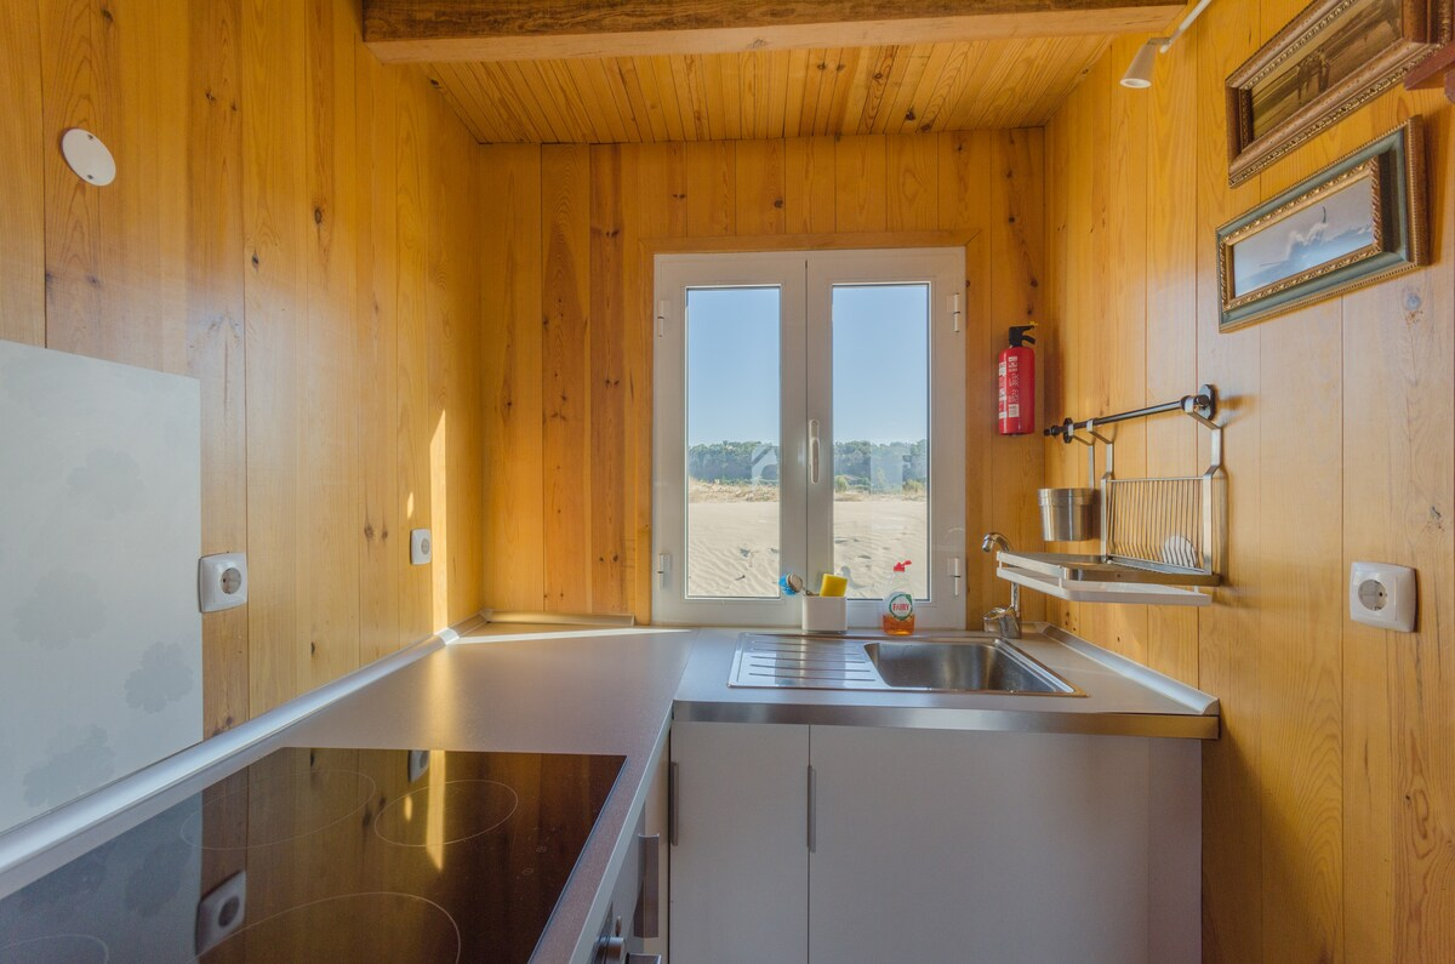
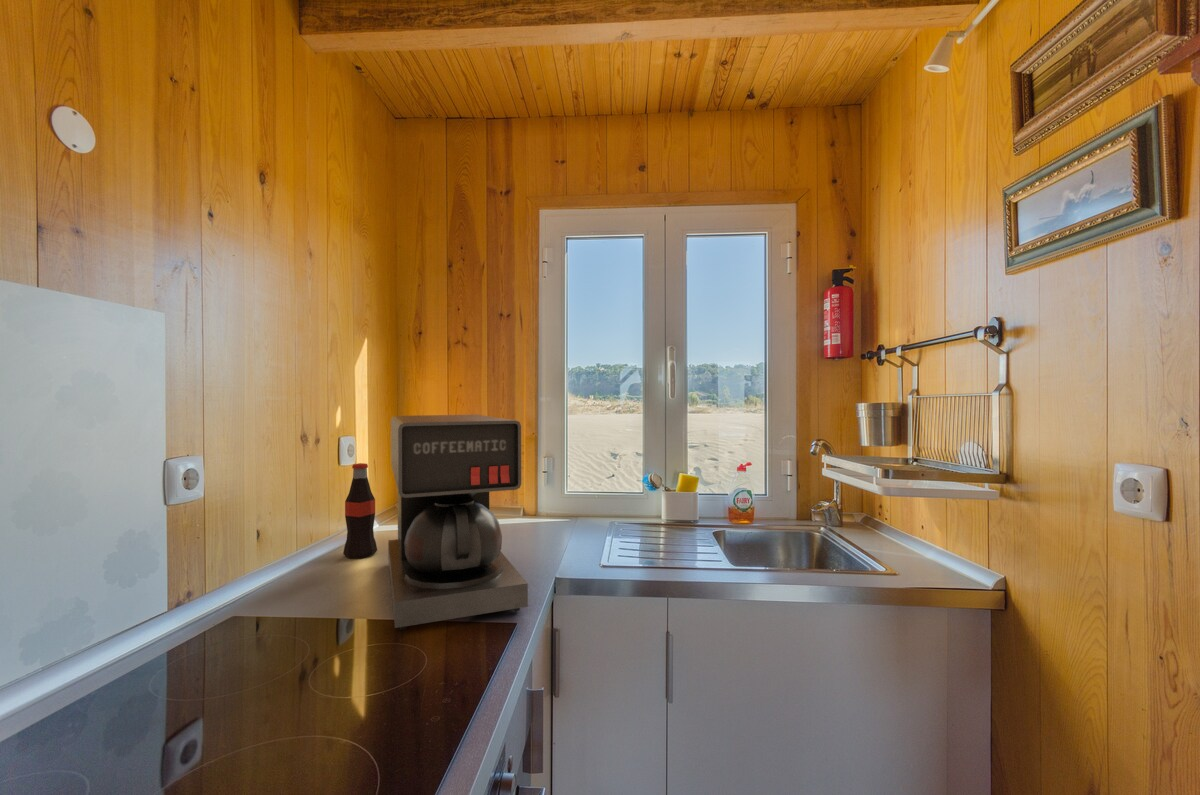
+ coffee maker [387,414,529,631]
+ bottle [342,462,378,559]
